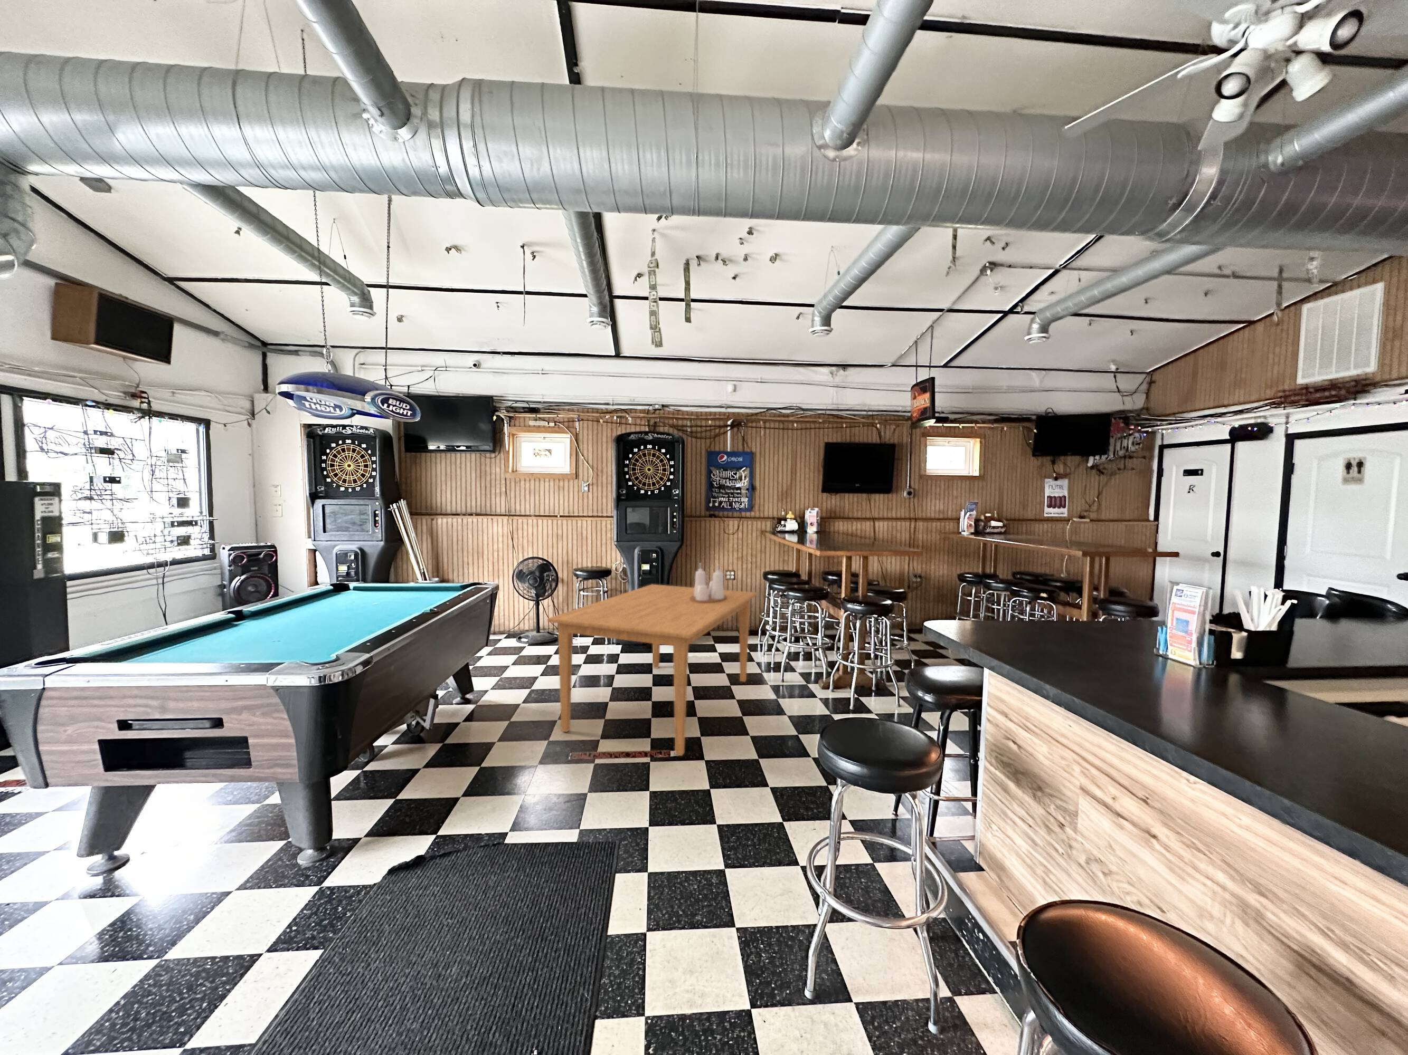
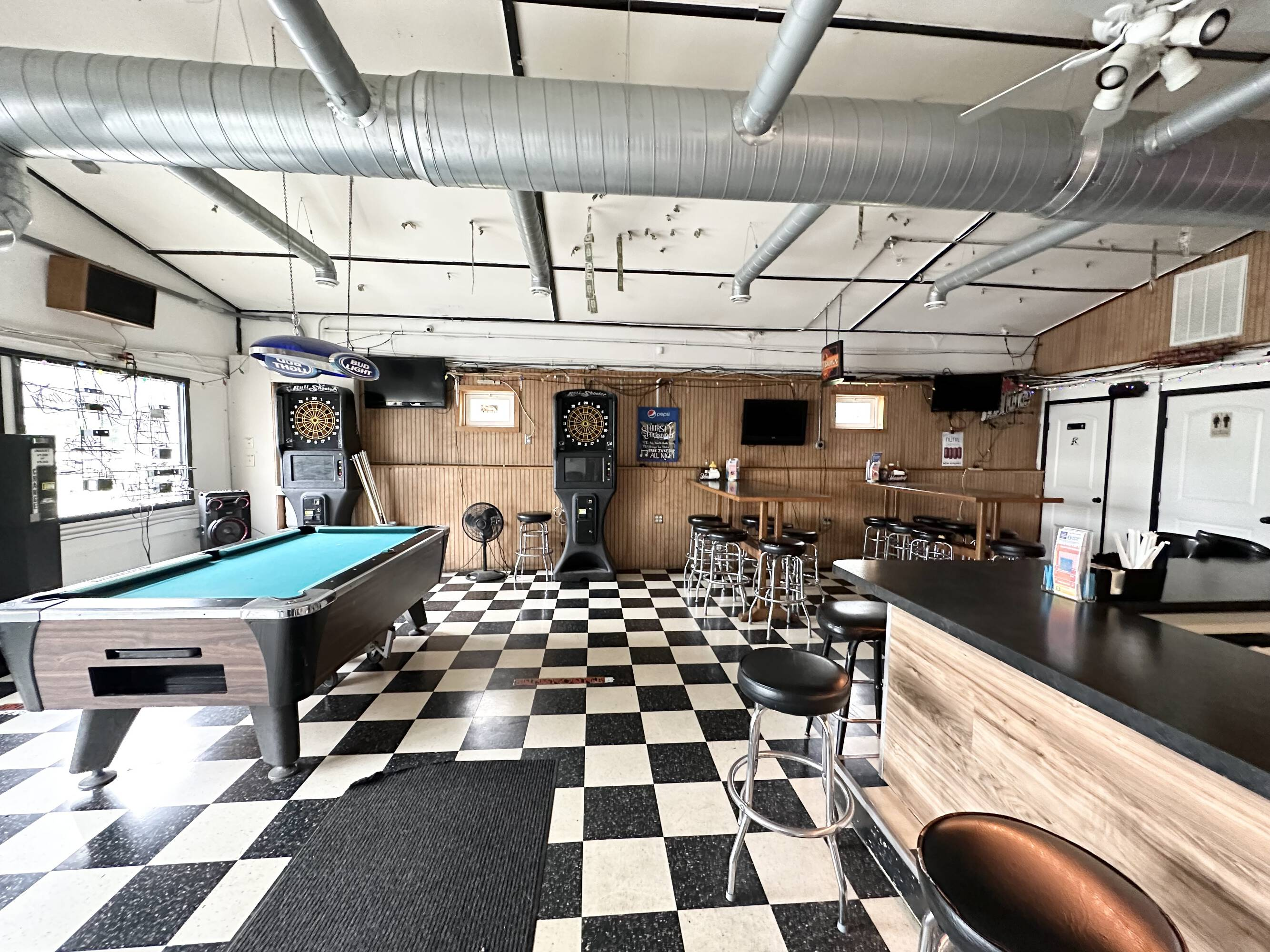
- dining table [547,584,757,757]
- condiment set [690,562,727,604]
